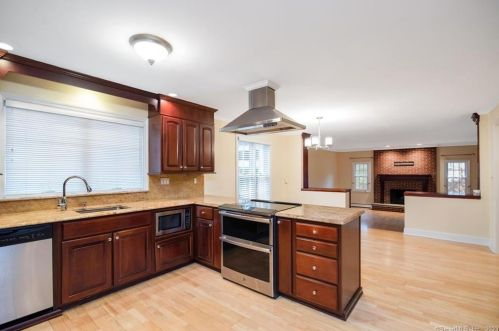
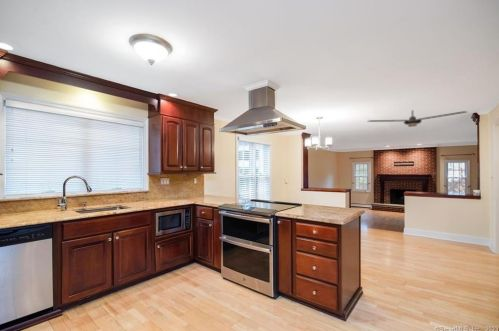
+ ceiling fan [366,109,468,128]
